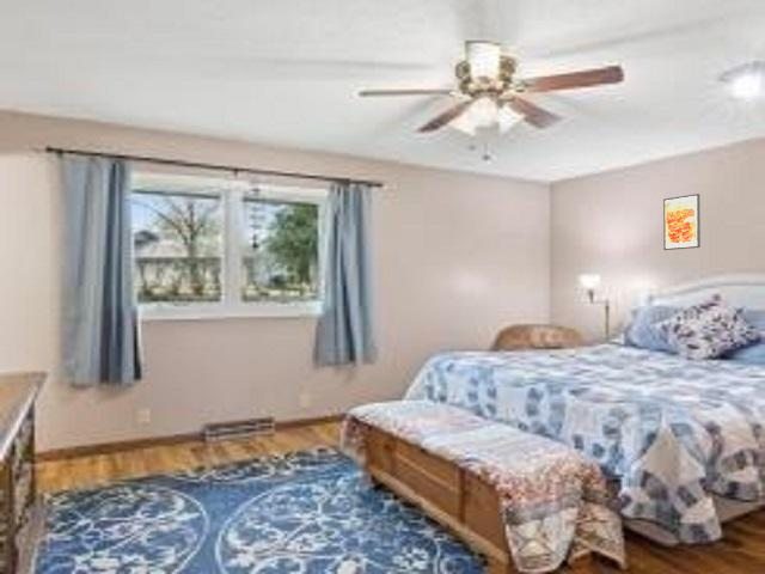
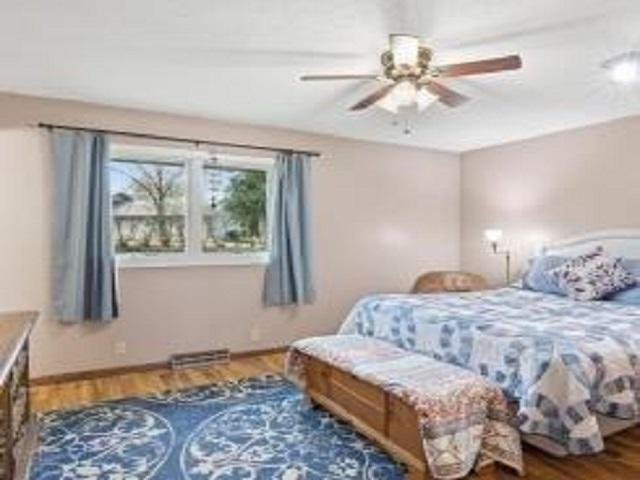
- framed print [662,193,702,251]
